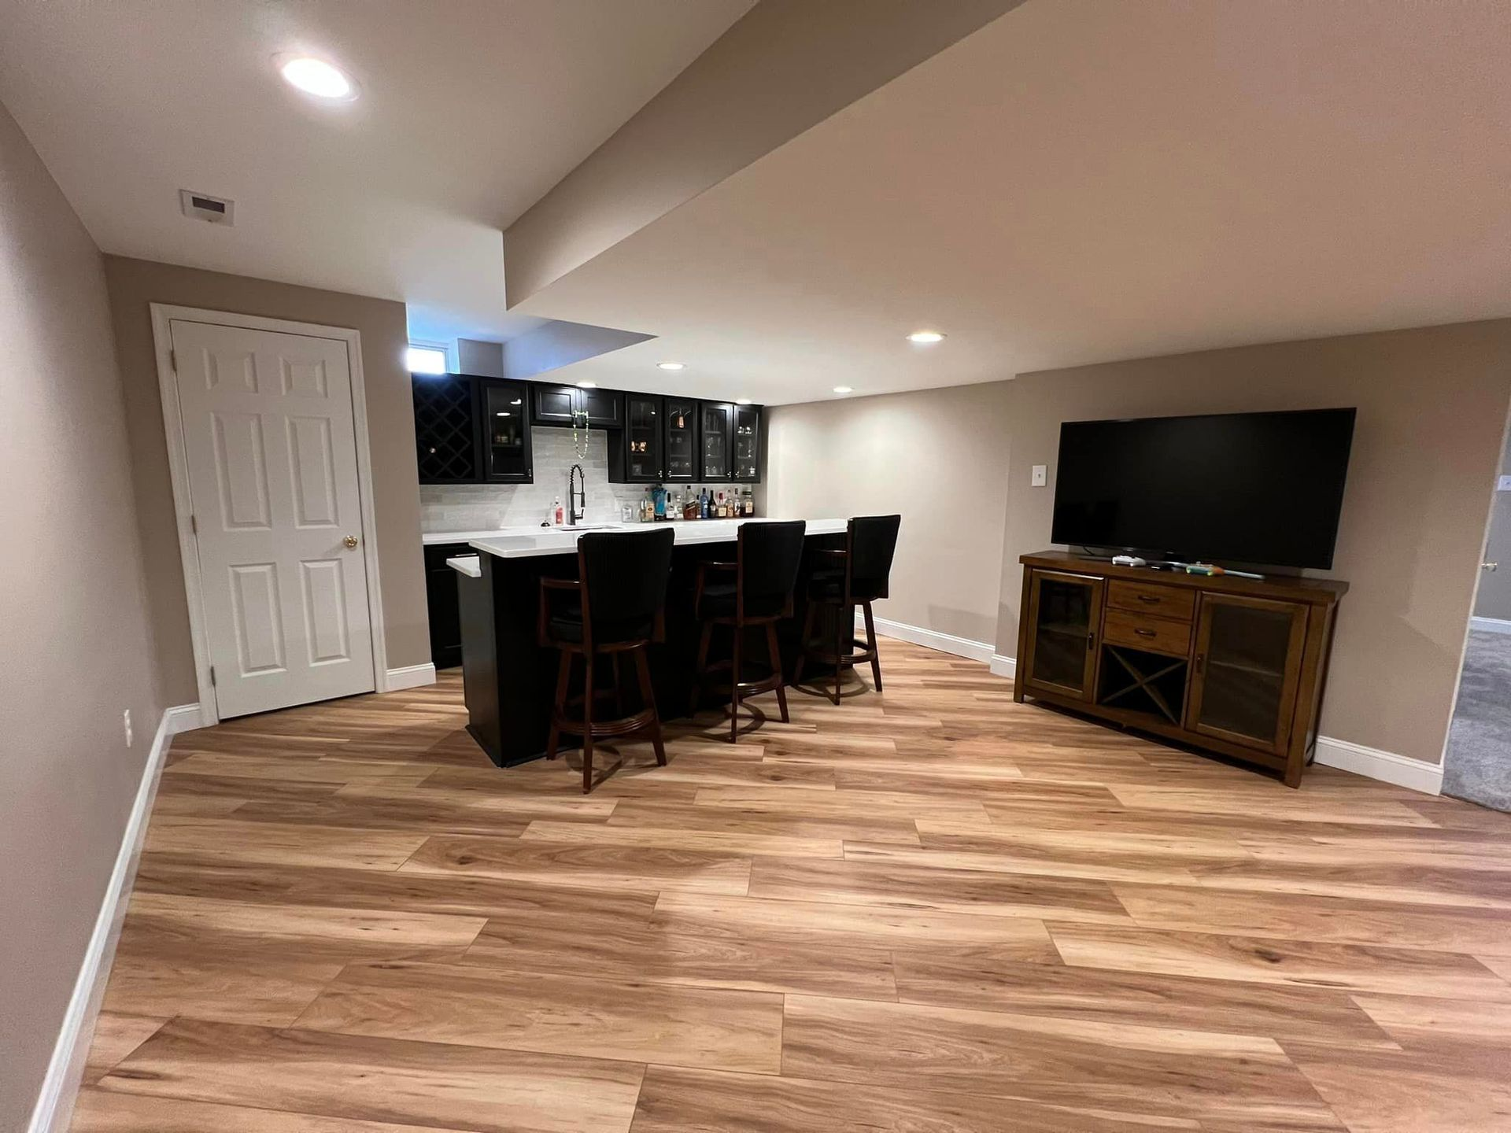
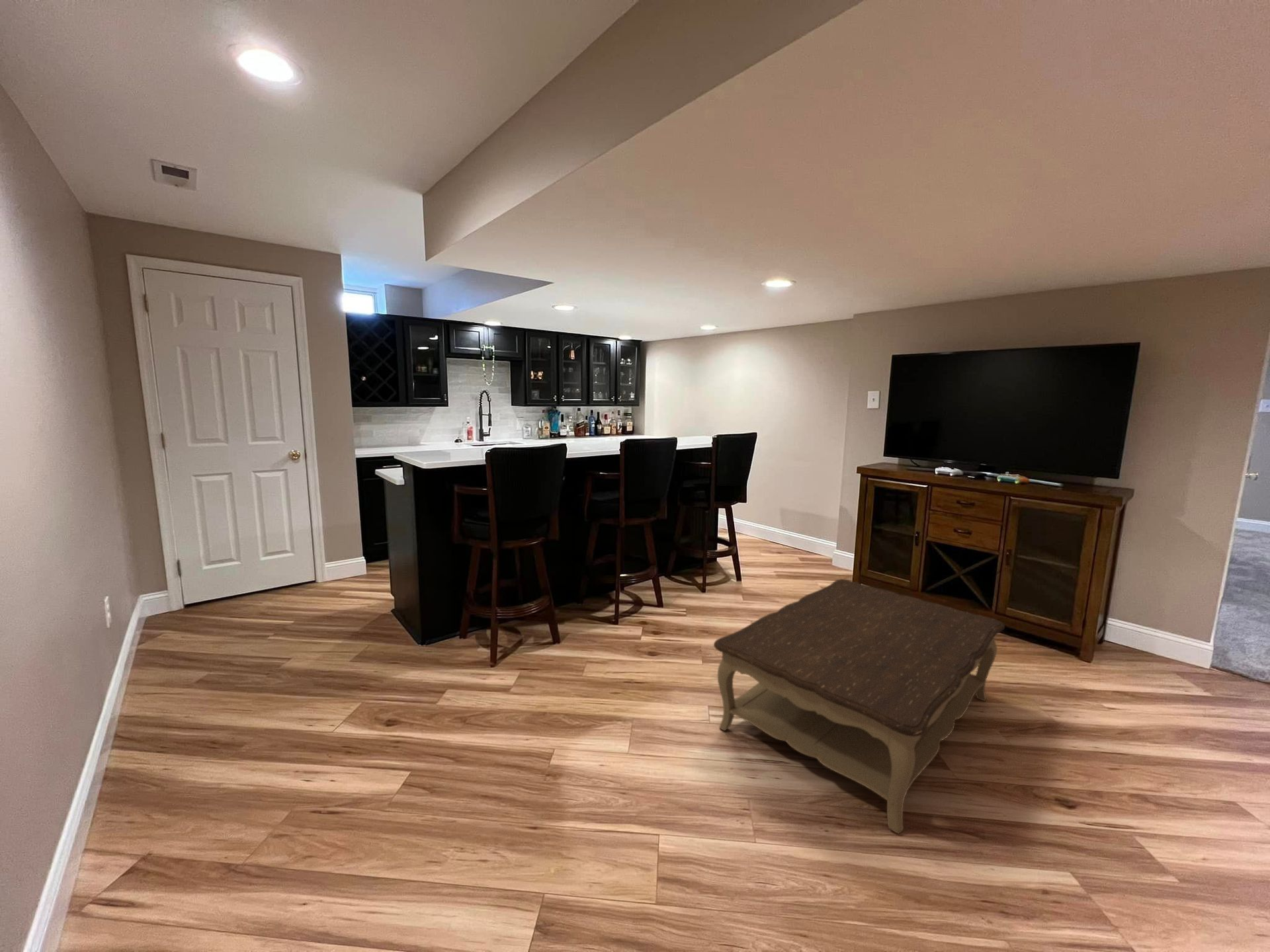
+ coffee table [713,578,1005,834]
